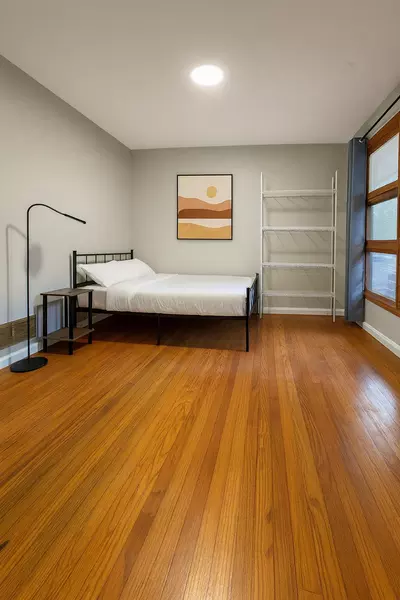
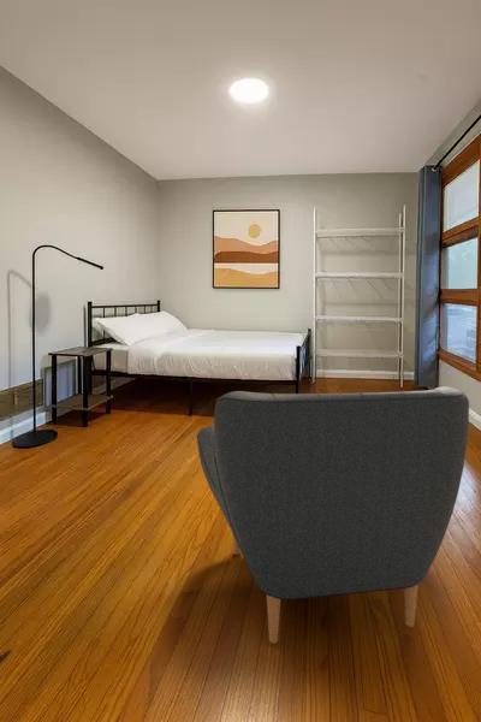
+ armchair [196,385,470,645]
